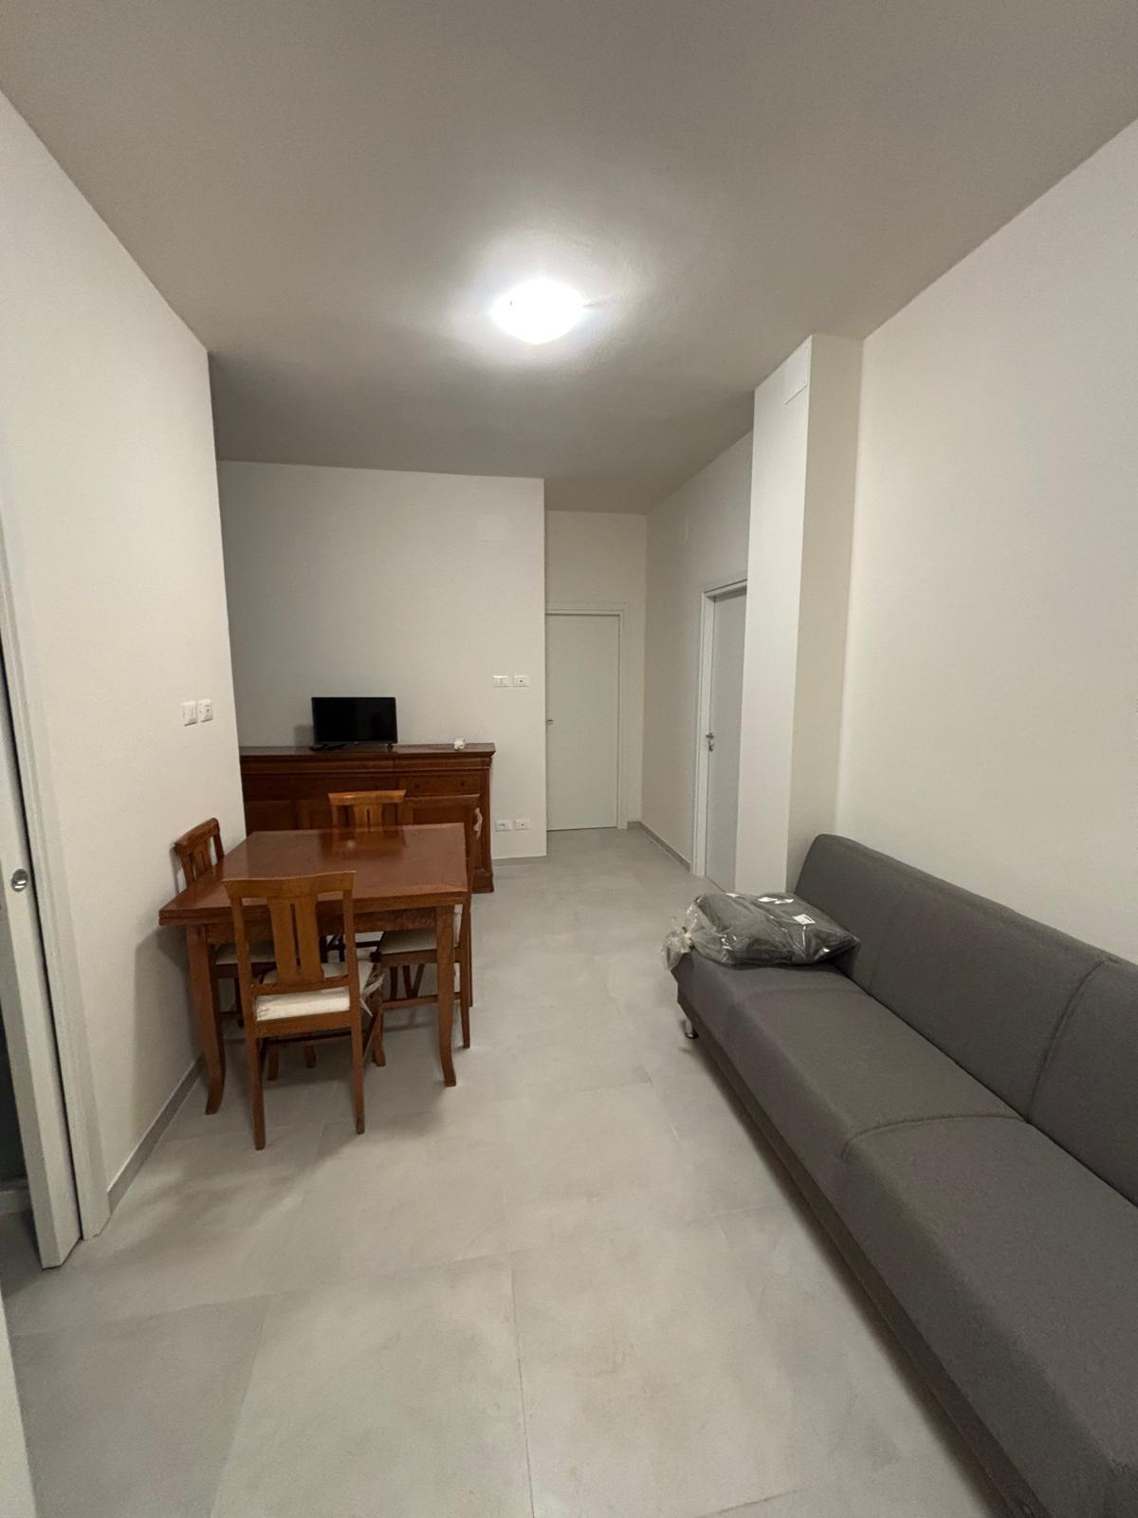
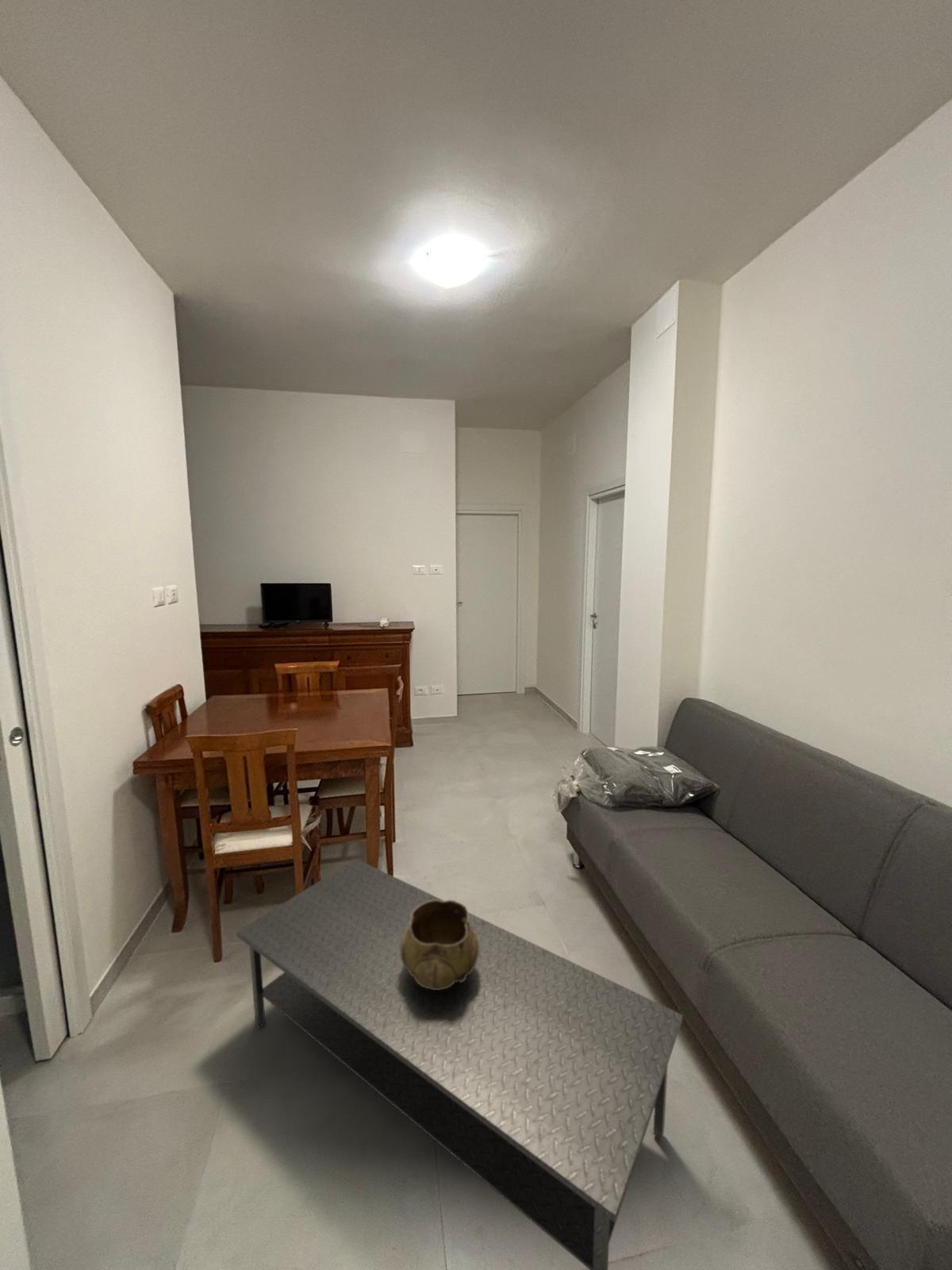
+ decorative bowl [400,899,479,990]
+ coffee table [236,858,684,1270]
